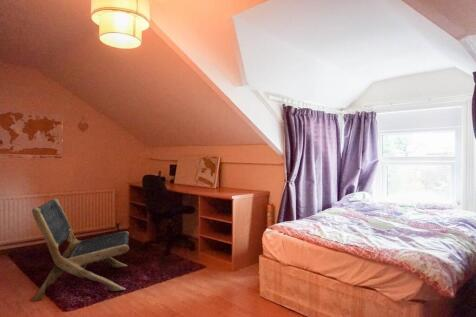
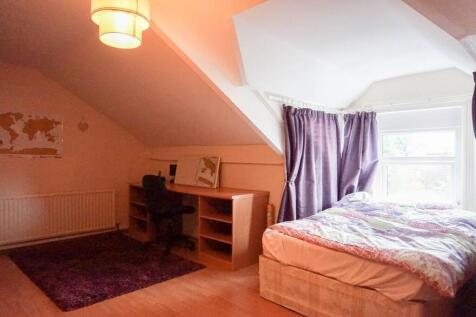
- lounge chair [30,197,130,302]
